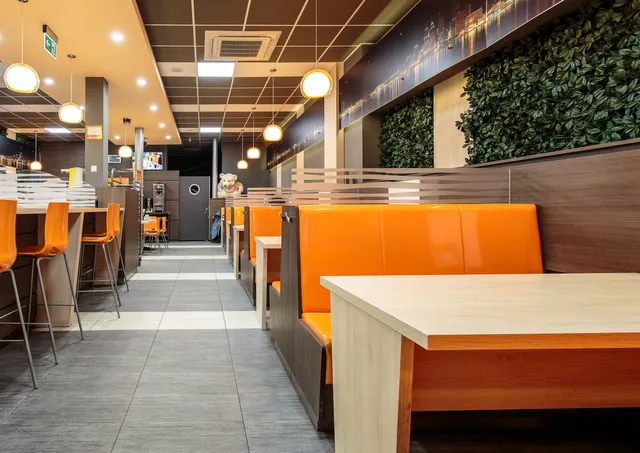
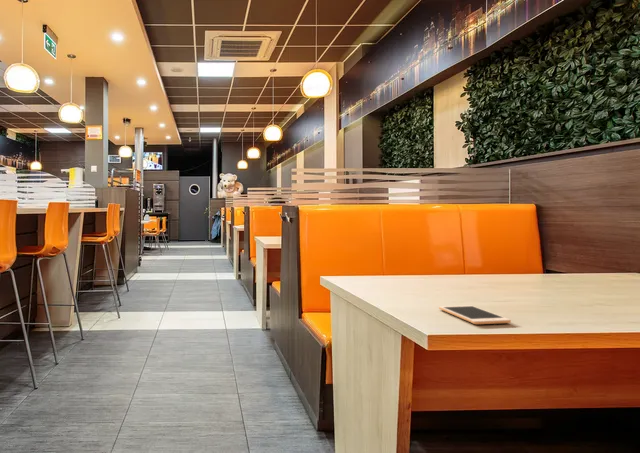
+ cell phone [438,304,512,325]
